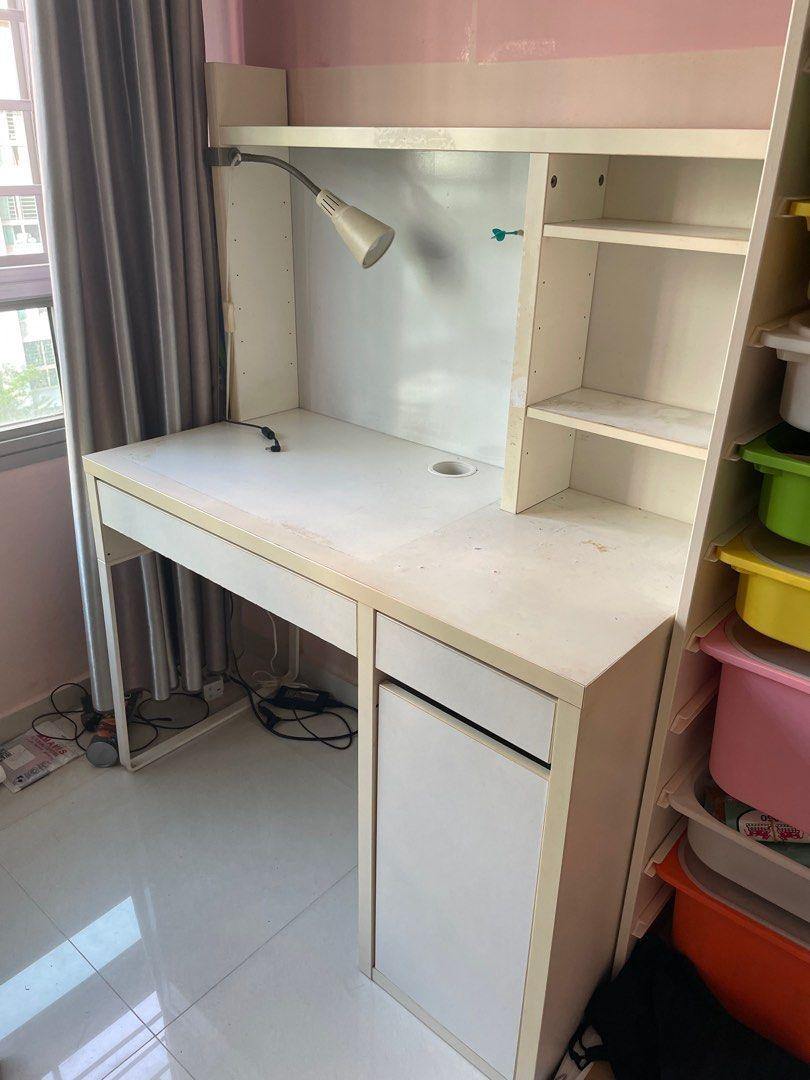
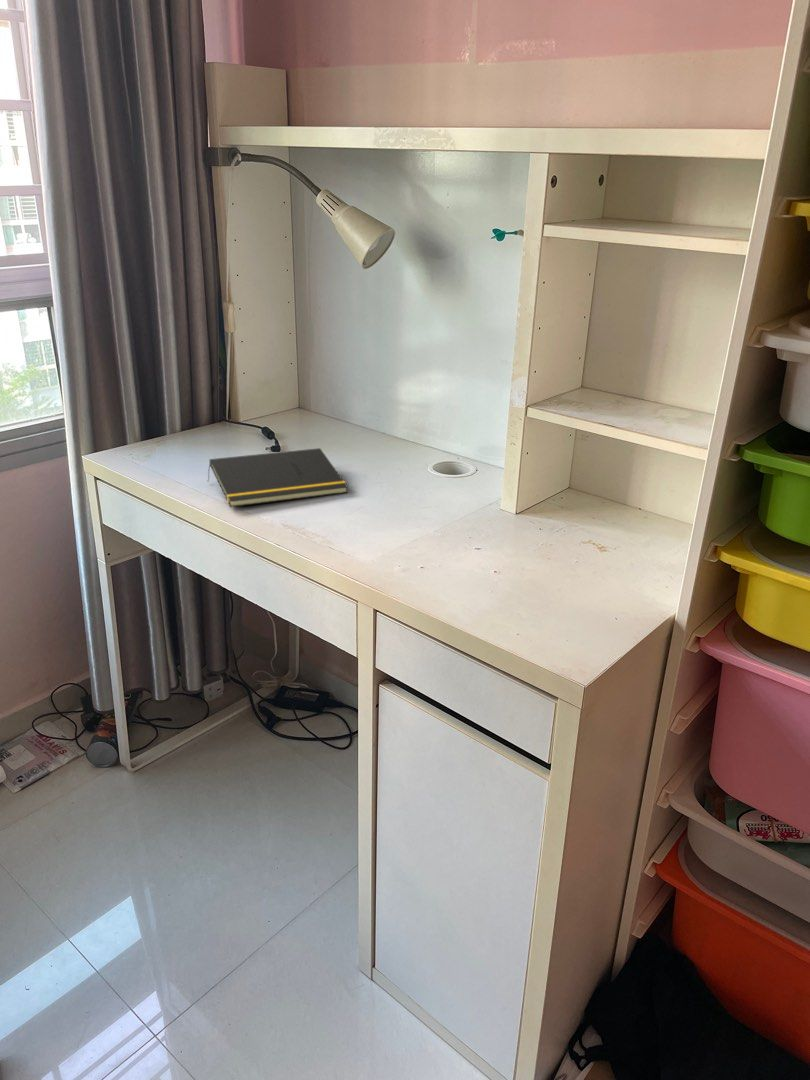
+ notepad [207,447,349,508]
